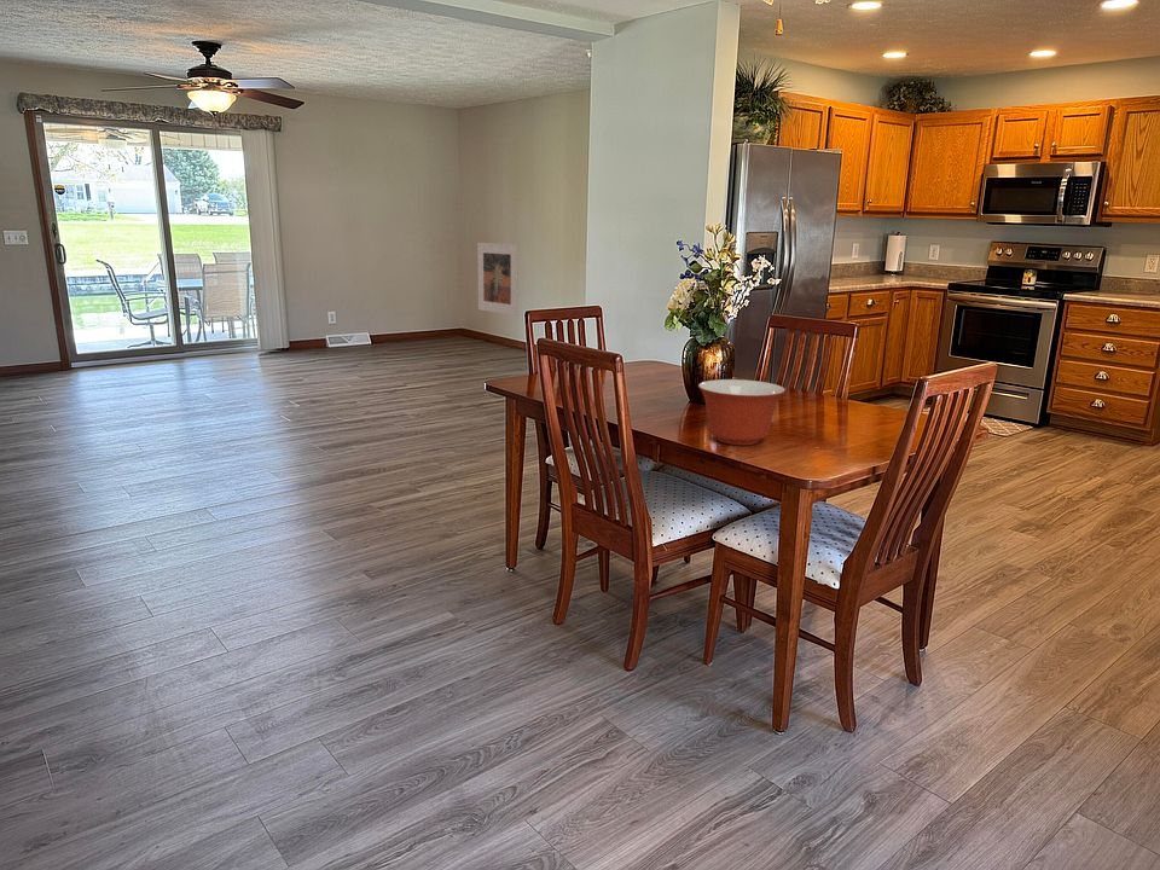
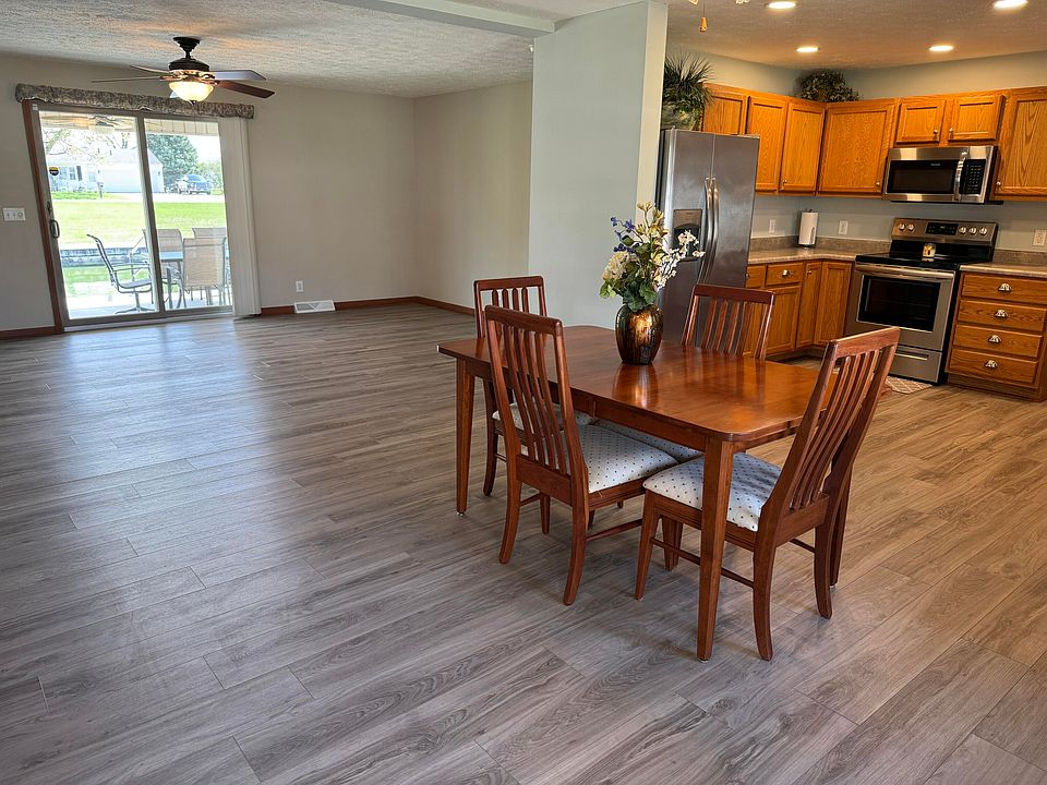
- mixing bowl [697,378,787,446]
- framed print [476,242,520,317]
